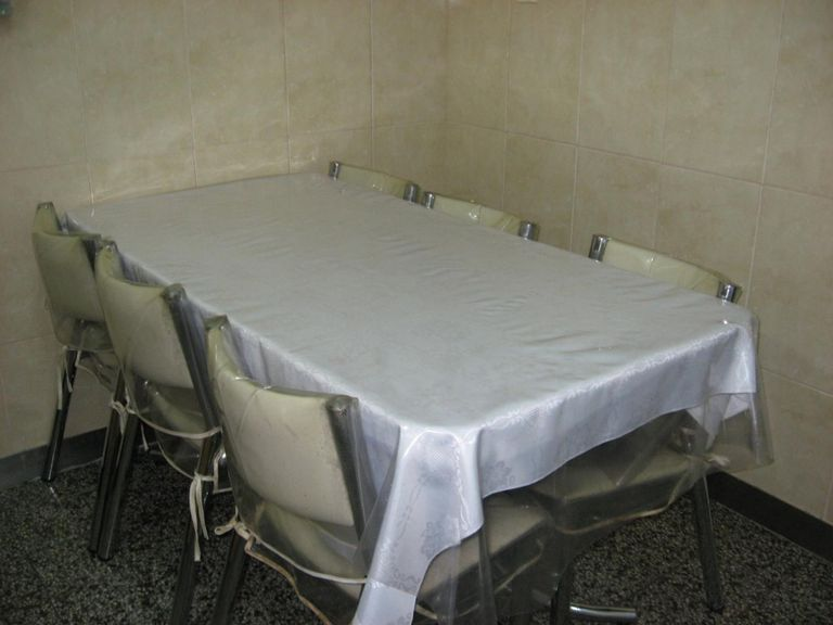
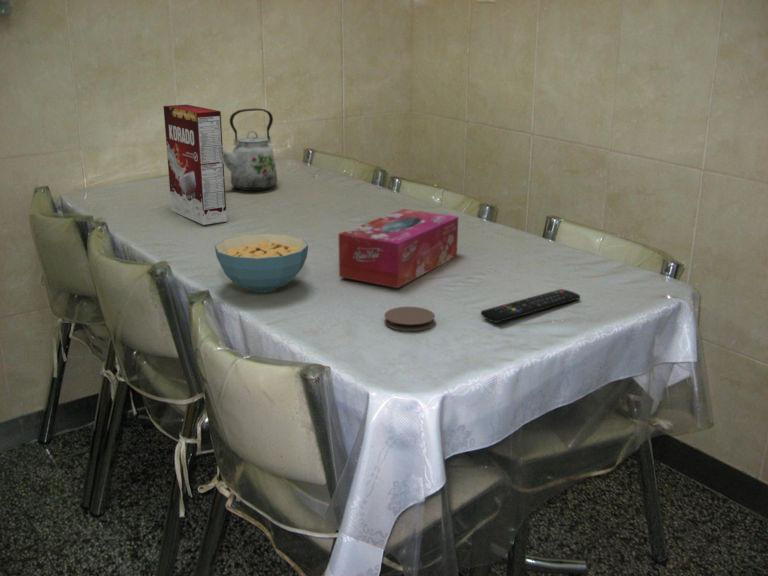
+ coaster [383,306,436,332]
+ cereal box [163,104,228,226]
+ kettle [223,108,278,192]
+ remote control [480,288,581,324]
+ tissue box [338,208,459,289]
+ cereal bowl [214,233,309,294]
